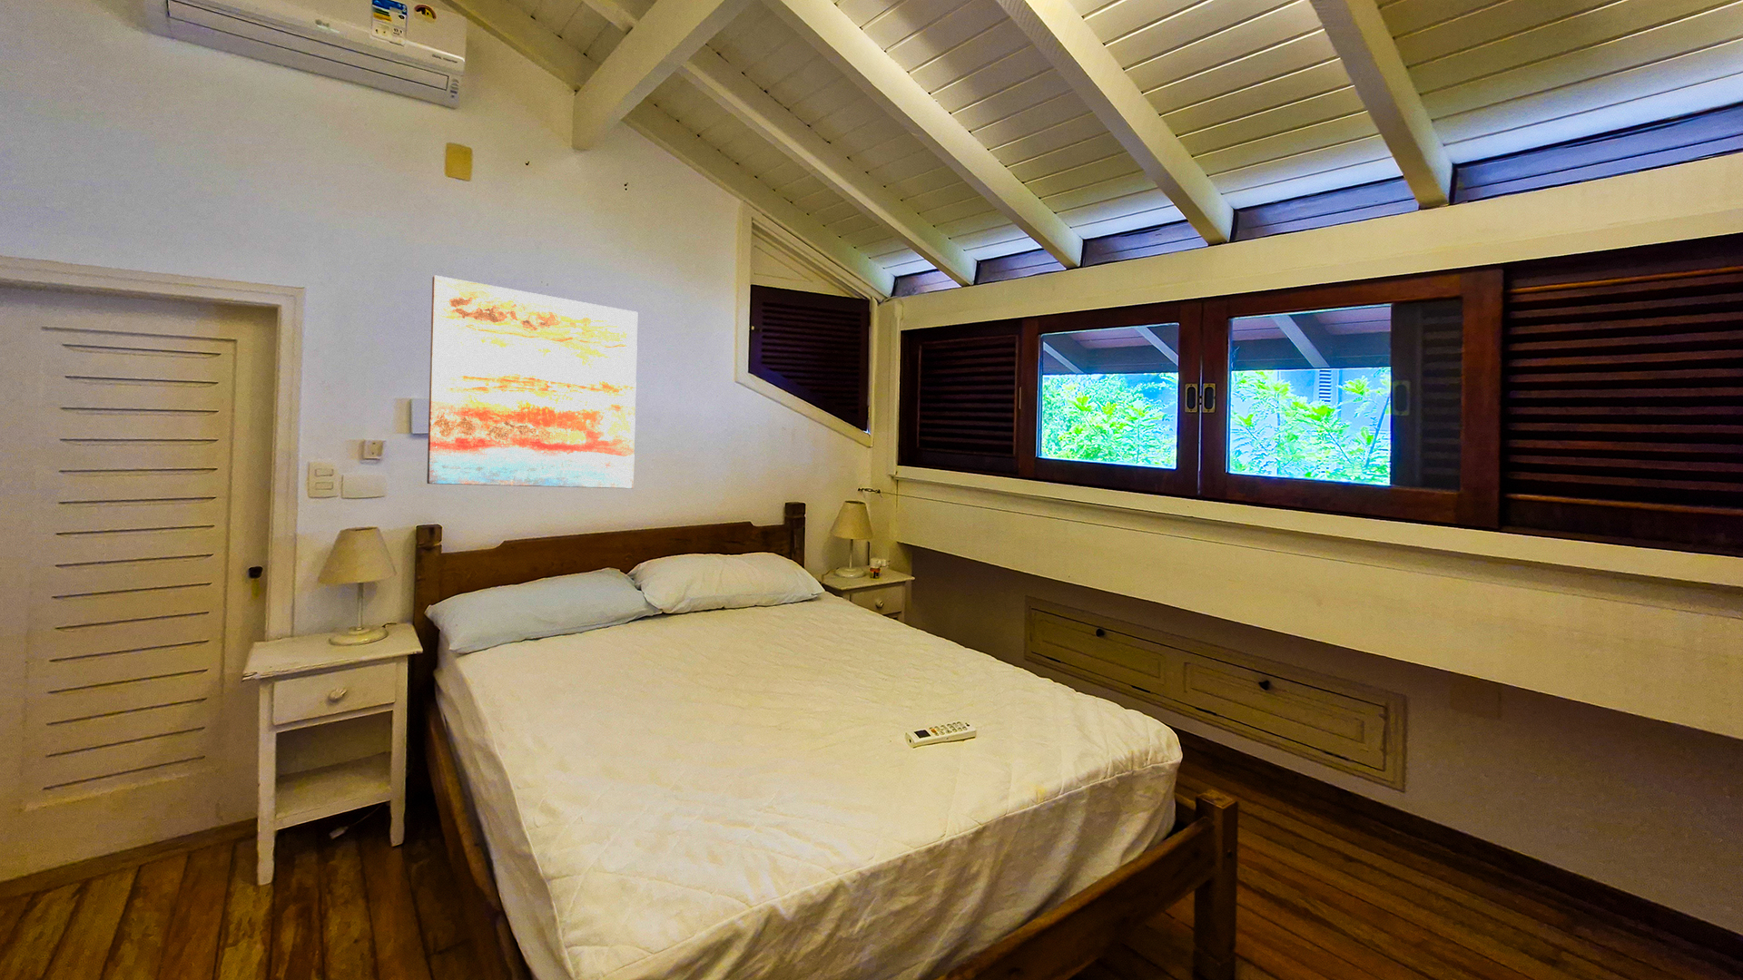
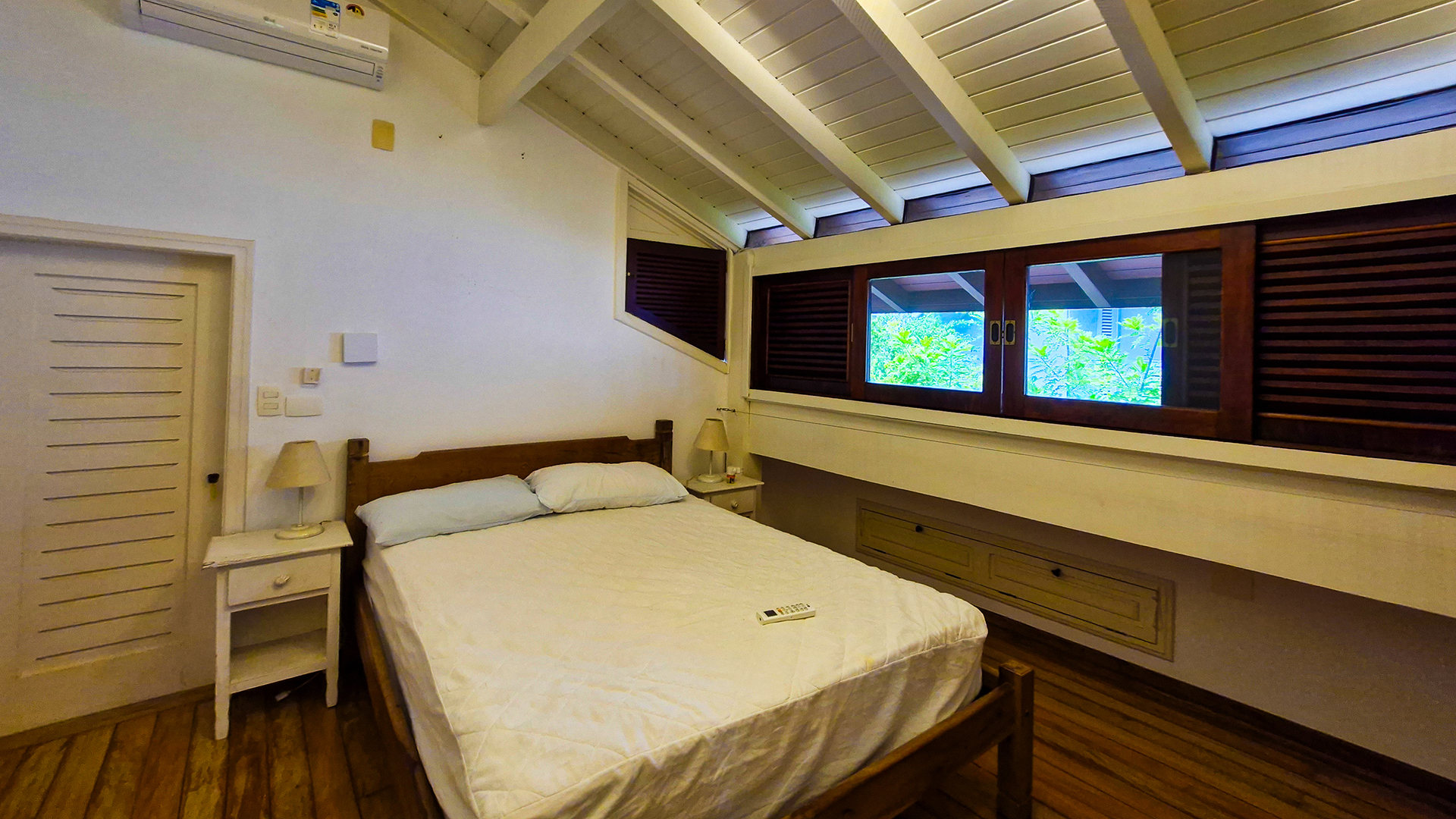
- wall art [426,274,638,489]
